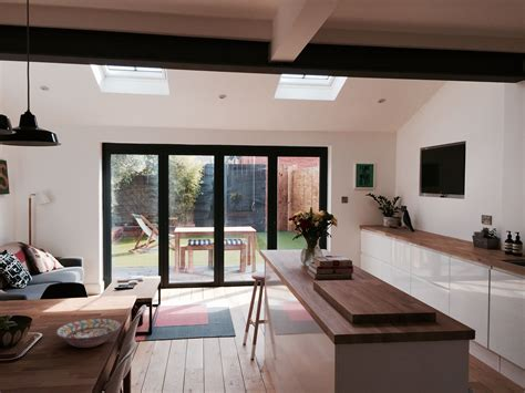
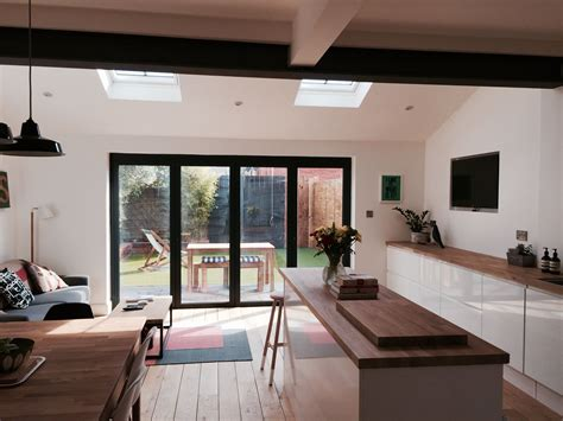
- decorative bowl [55,318,121,349]
